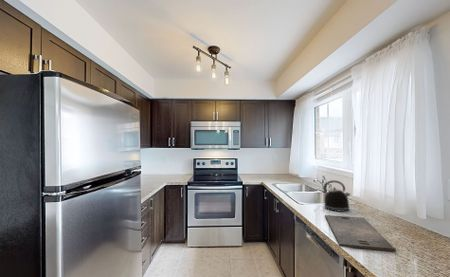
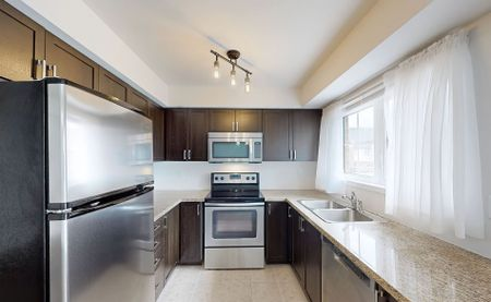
- kettle [322,179,352,213]
- cutting board [324,214,397,252]
